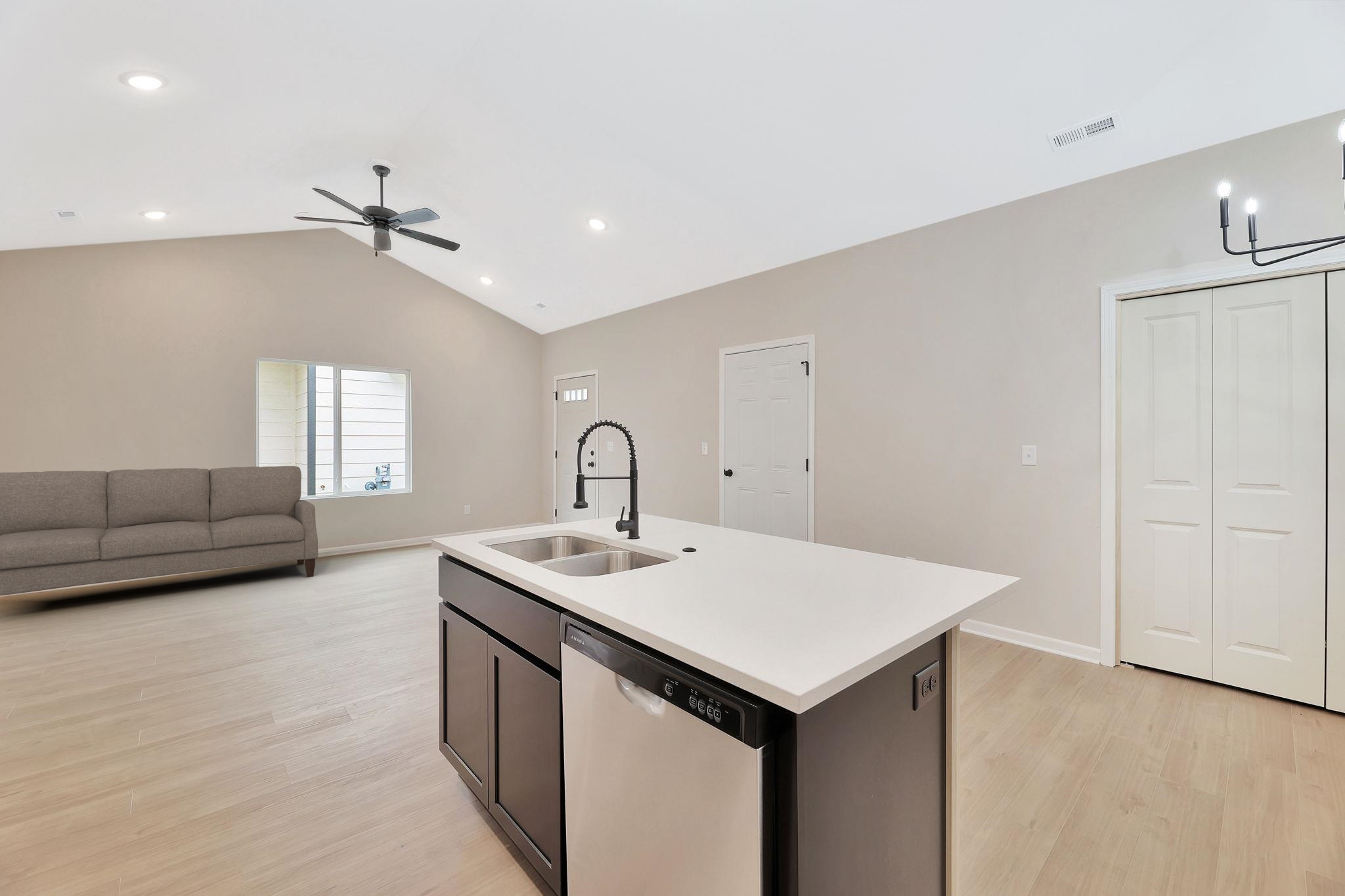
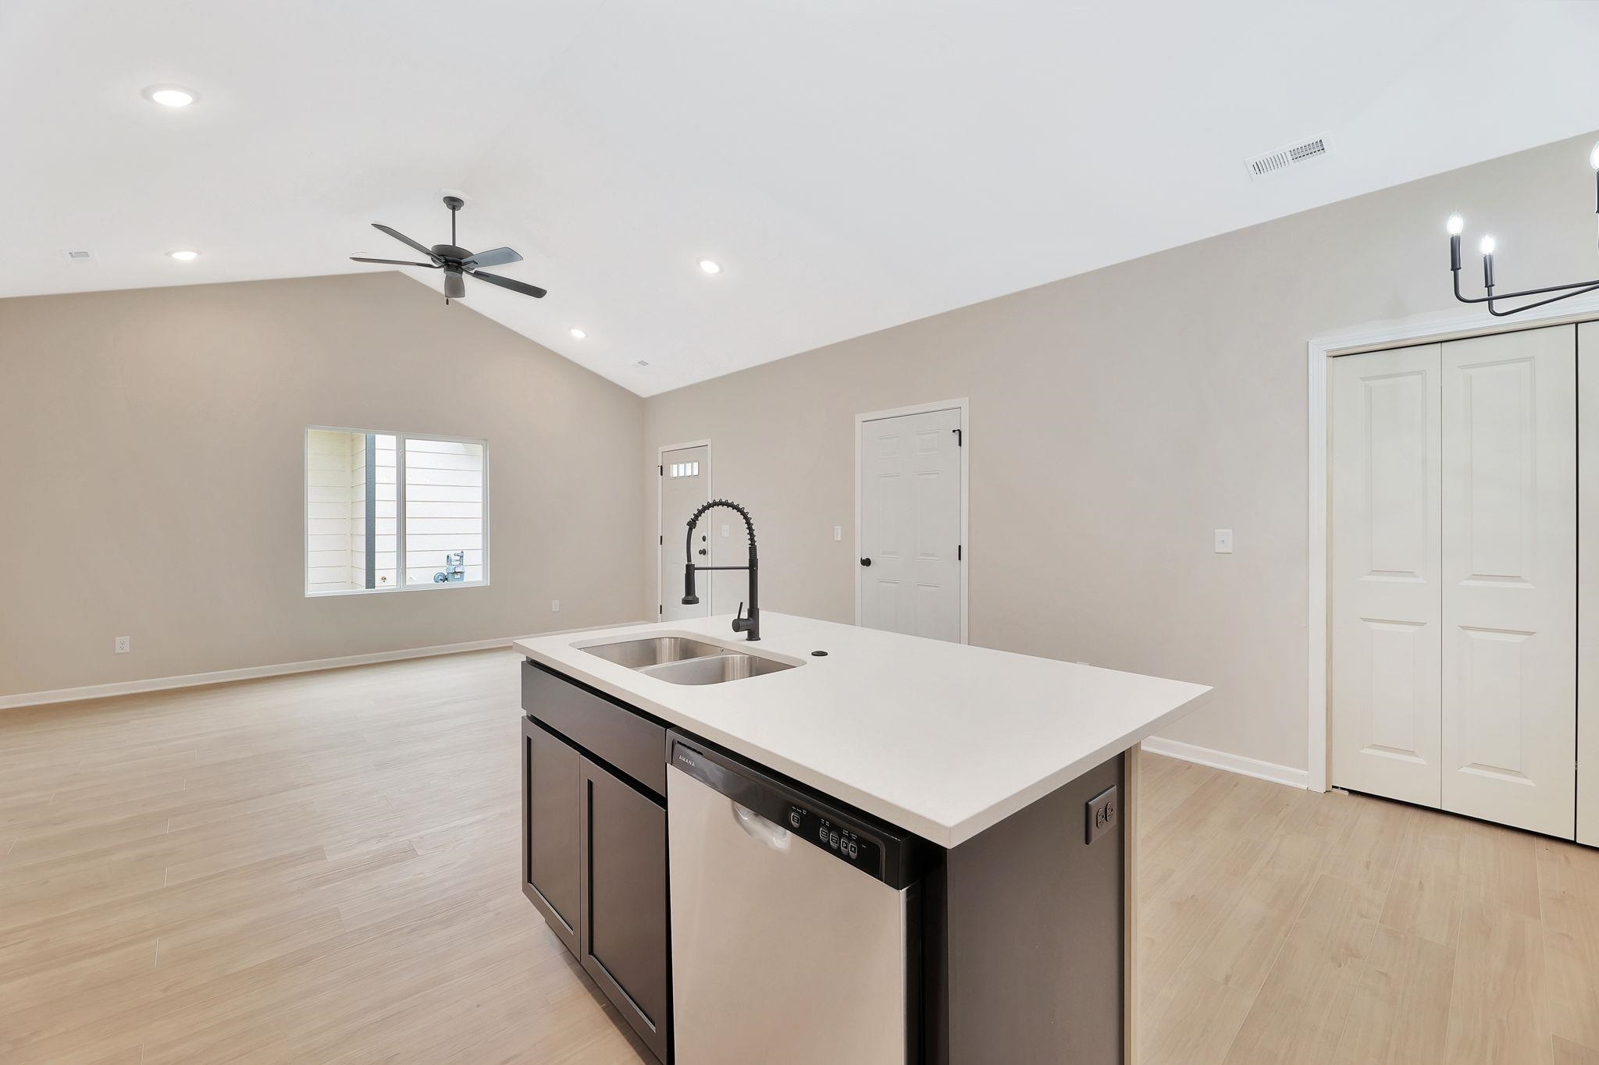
- sofa [0,465,319,597]
